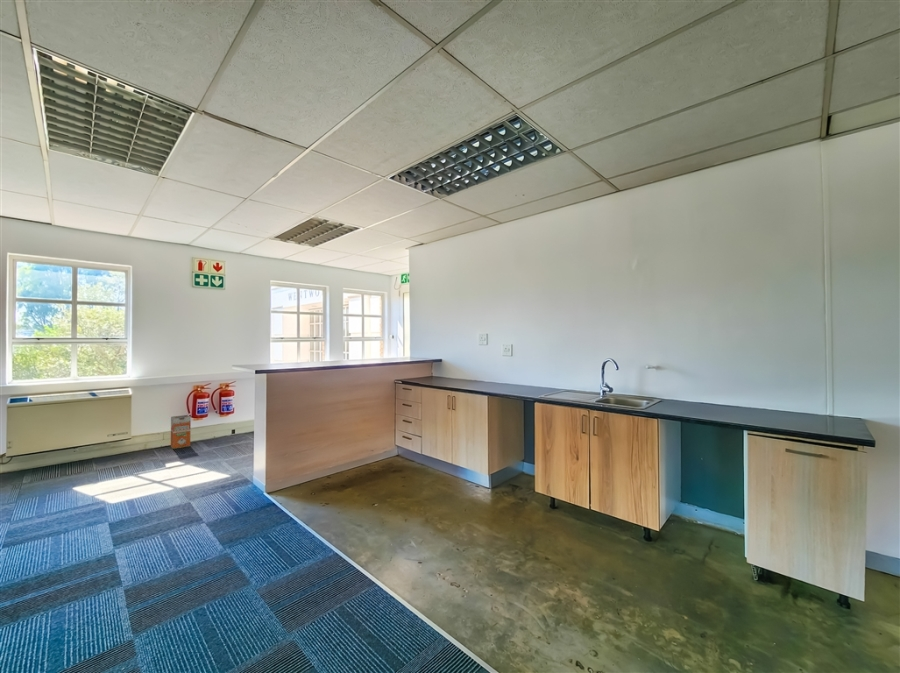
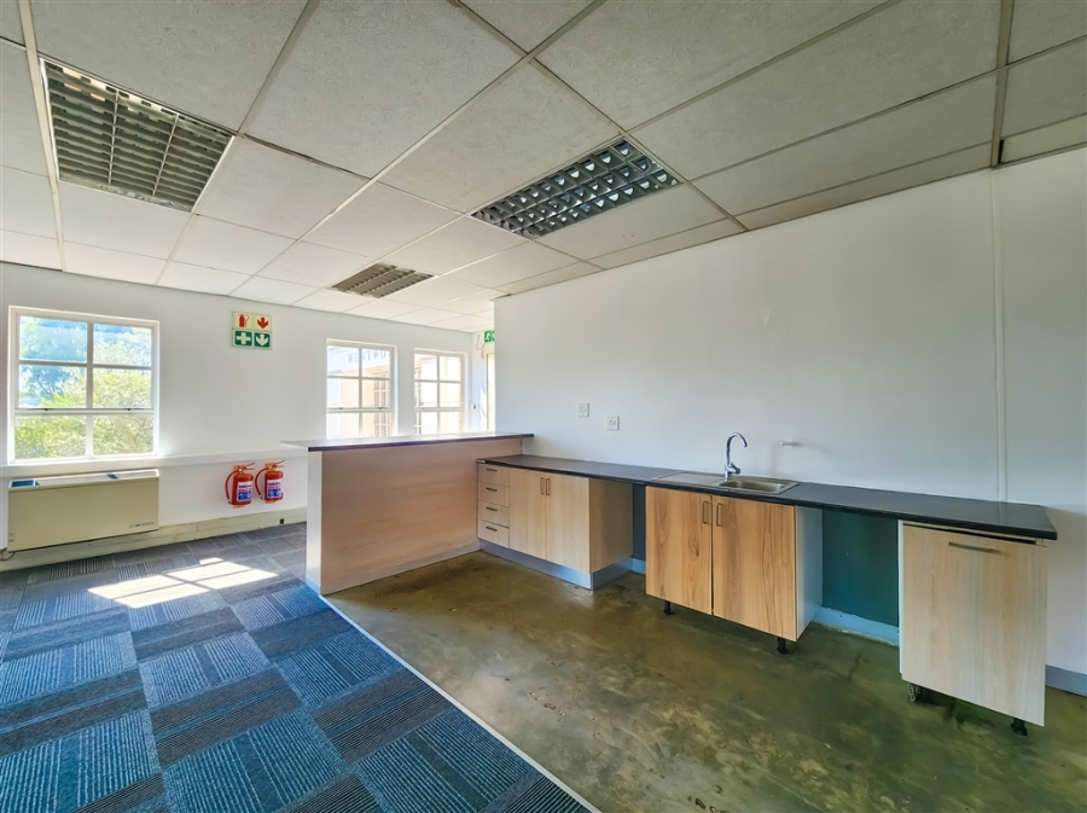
- waste bin [170,414,192,450]
